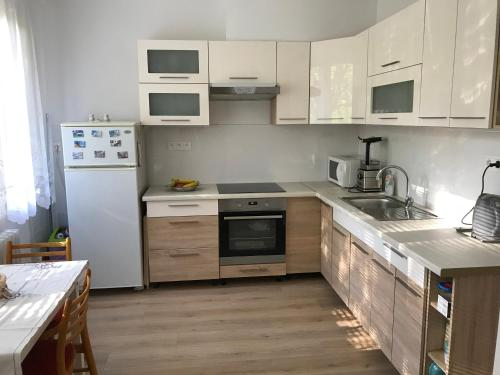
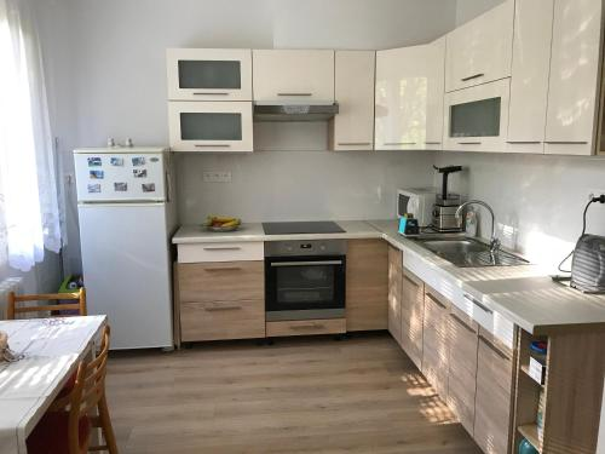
+ toaster [397,212,421,240]
